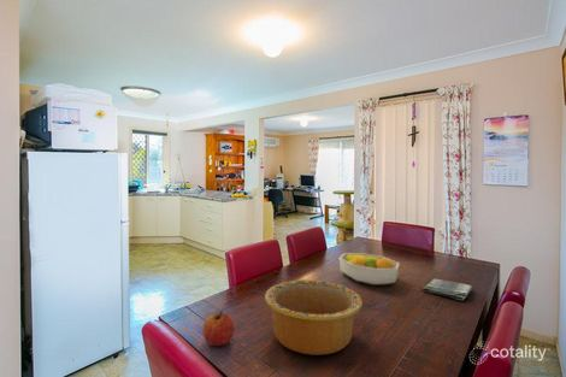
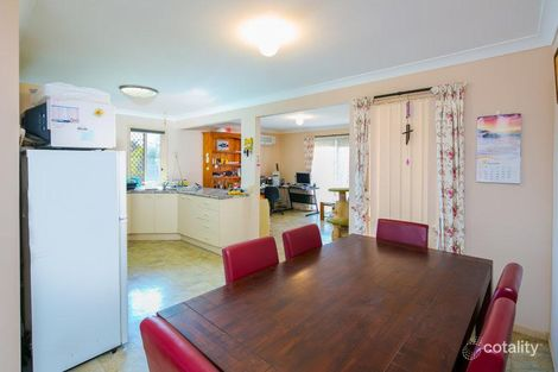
- fruit bowl [338,252,401,285]
- apple [201,311,235,347]
- dish towel [421,277,473,301]
- bowl [264,279,364,357]
